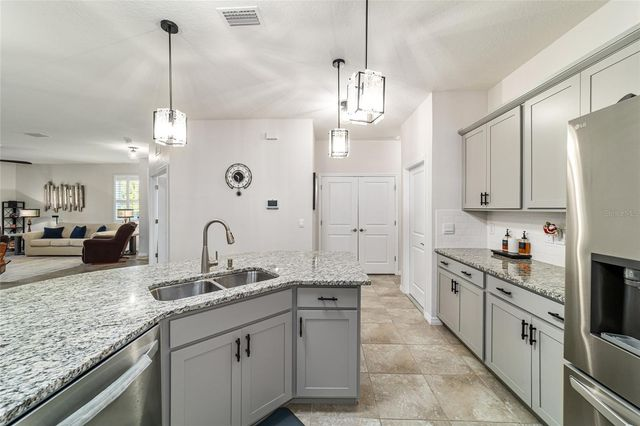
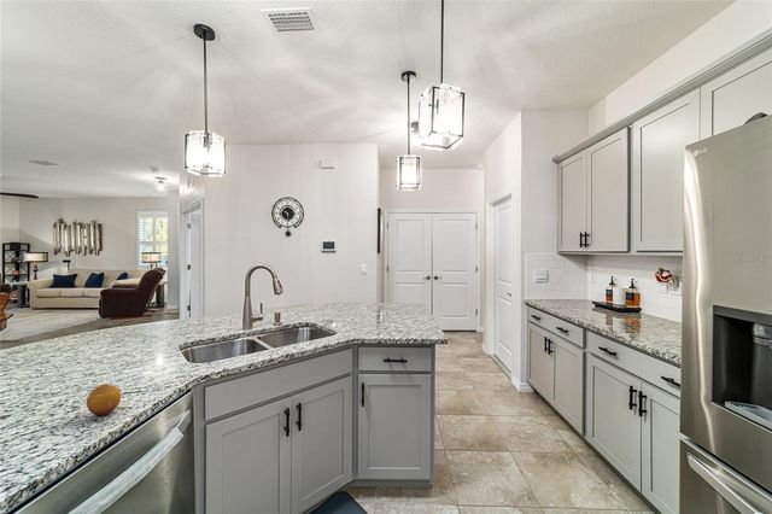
+ fruit [86,382,122,417]
